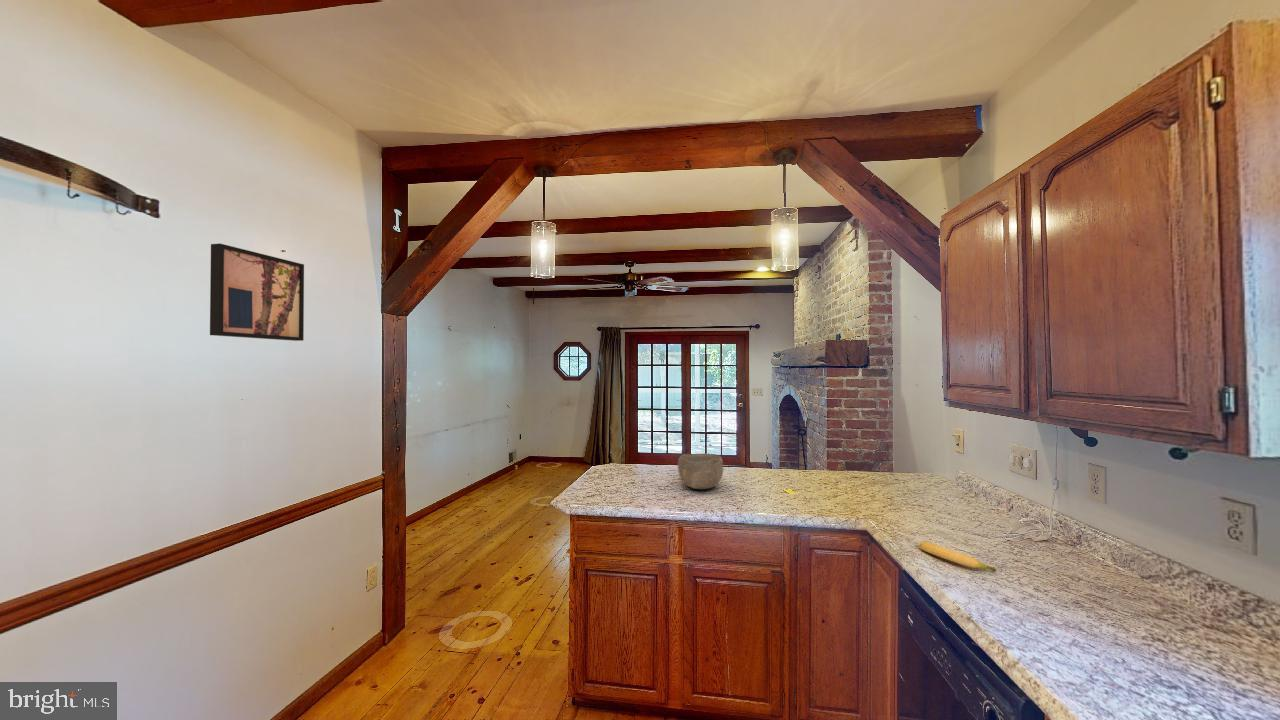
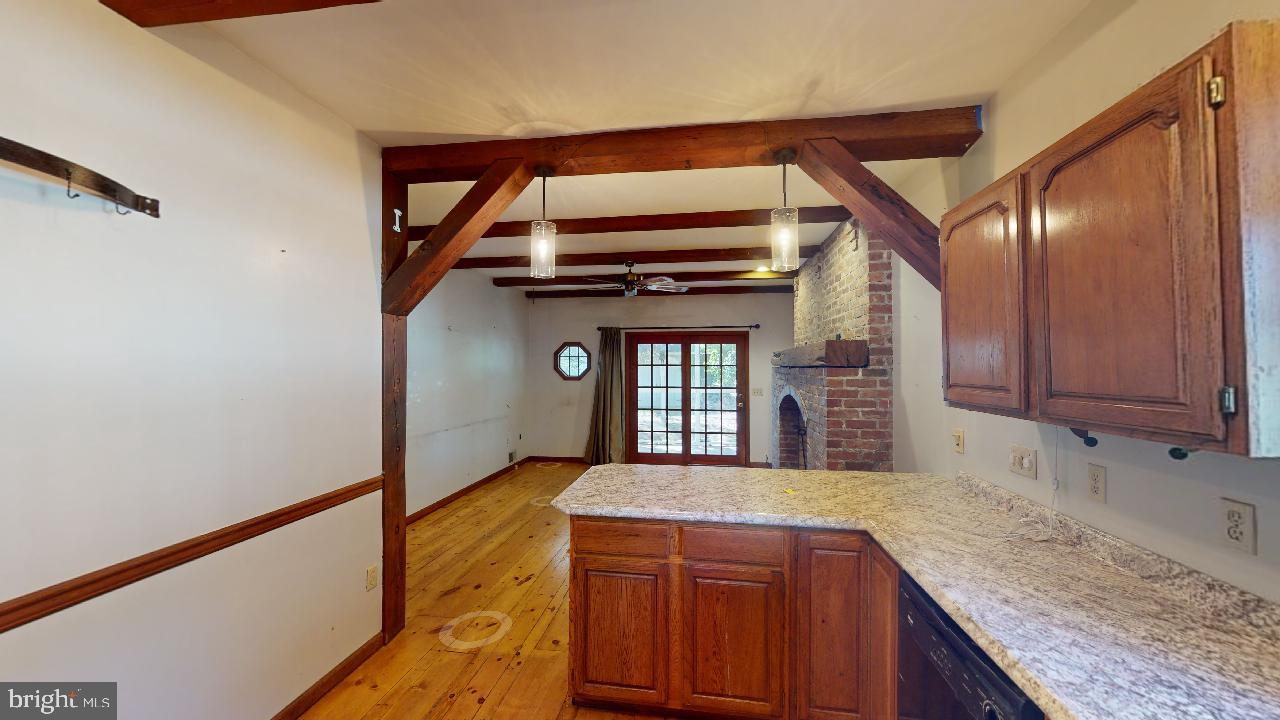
- banana [918,540,998,573]
- bowl [677,452,724,490]
- wall art [209,243,305,342]
